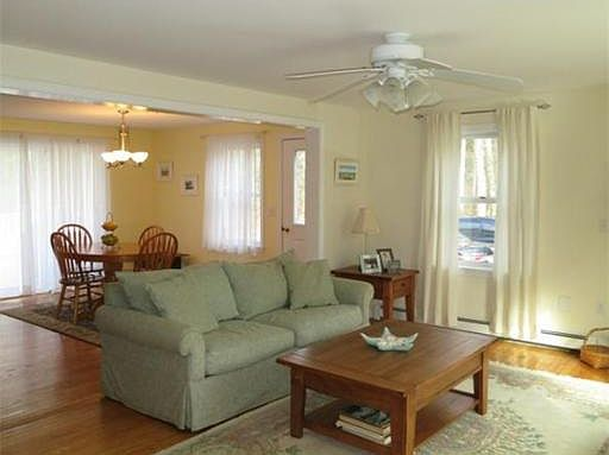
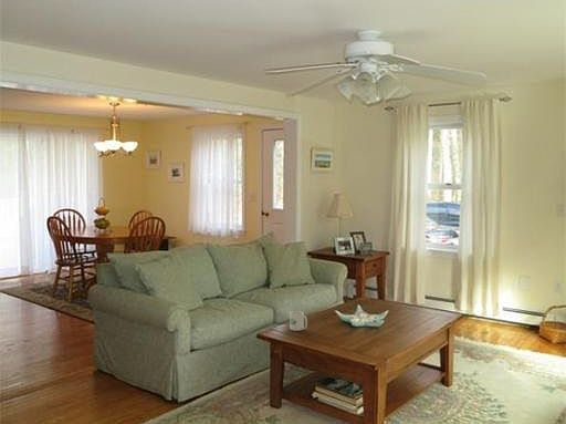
+ mug [289,310,308,332]
